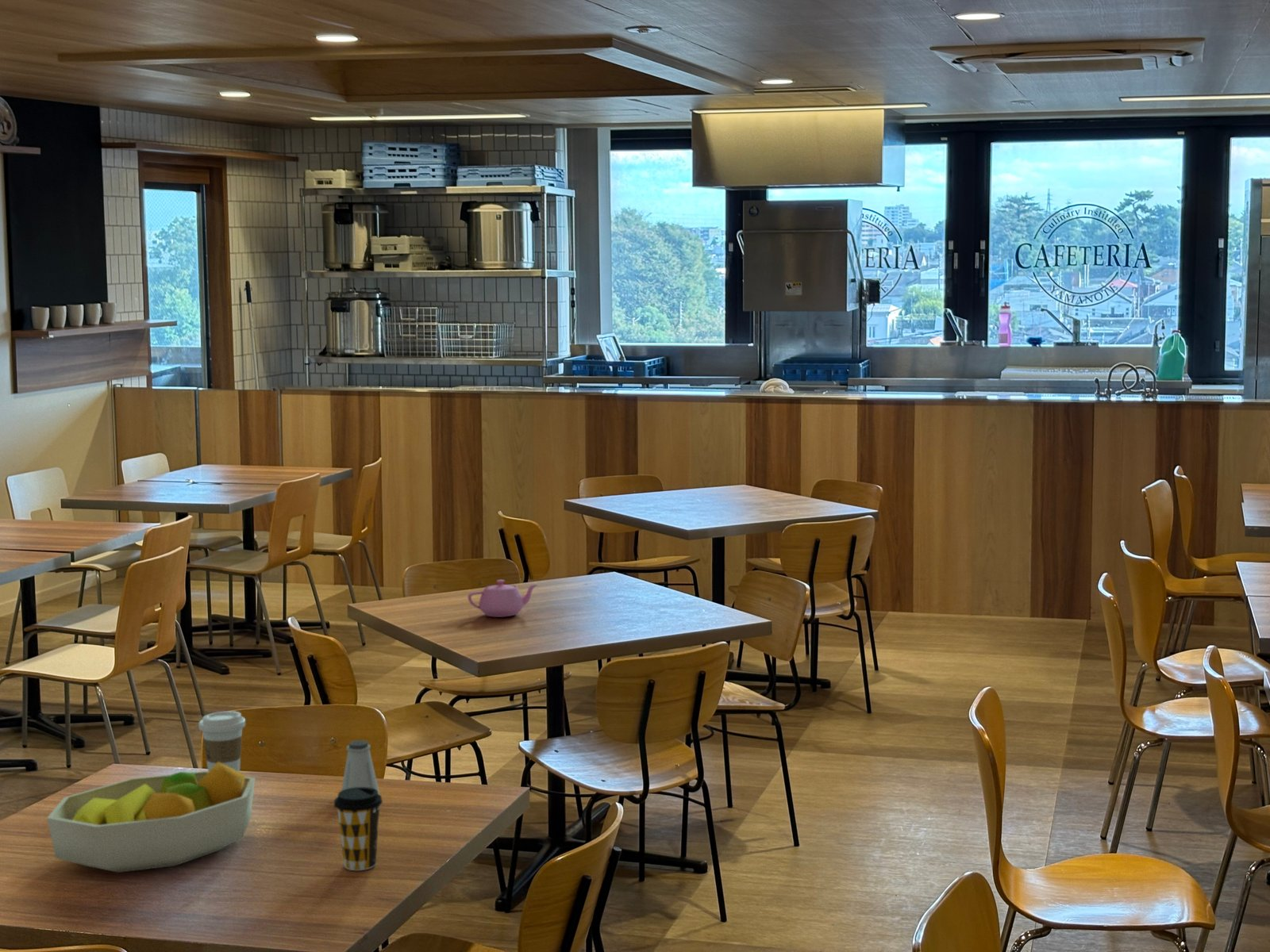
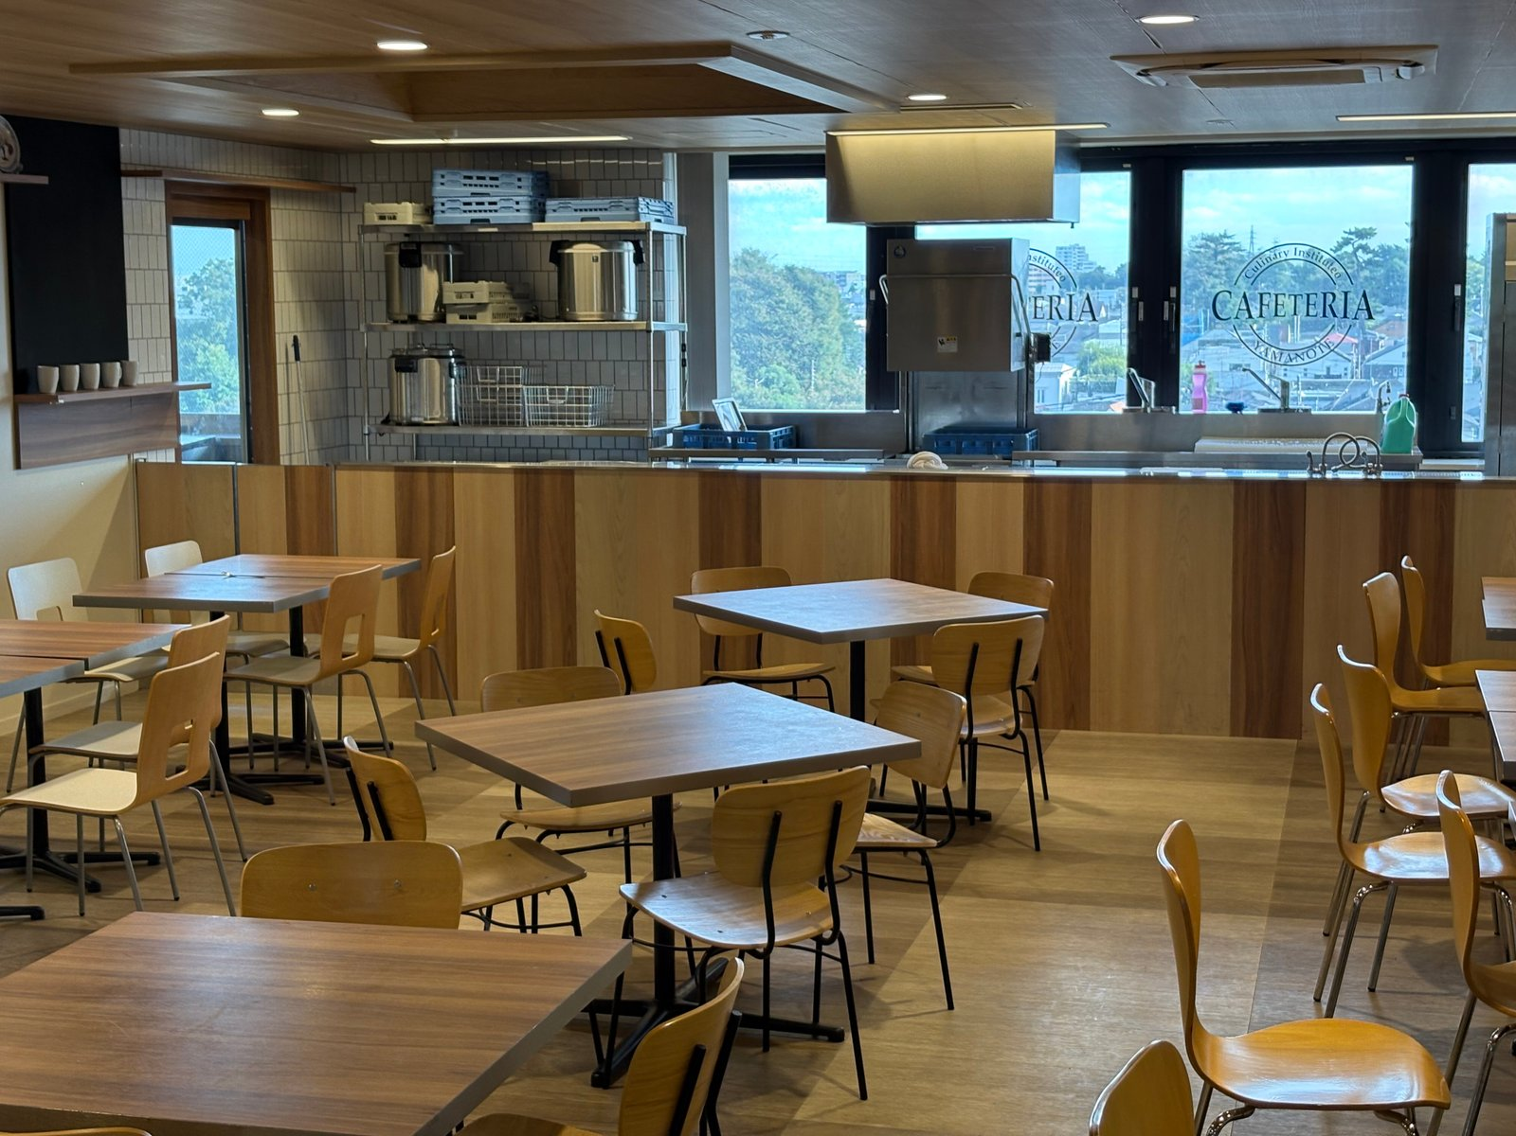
- coffee cup [198,710,246,773]
- coffee cup [333,787,383,871]
- fruit bowl [46,762,256,873]
- saltshaker [341,739,380,795]
- teapot [467,579,539,618]
